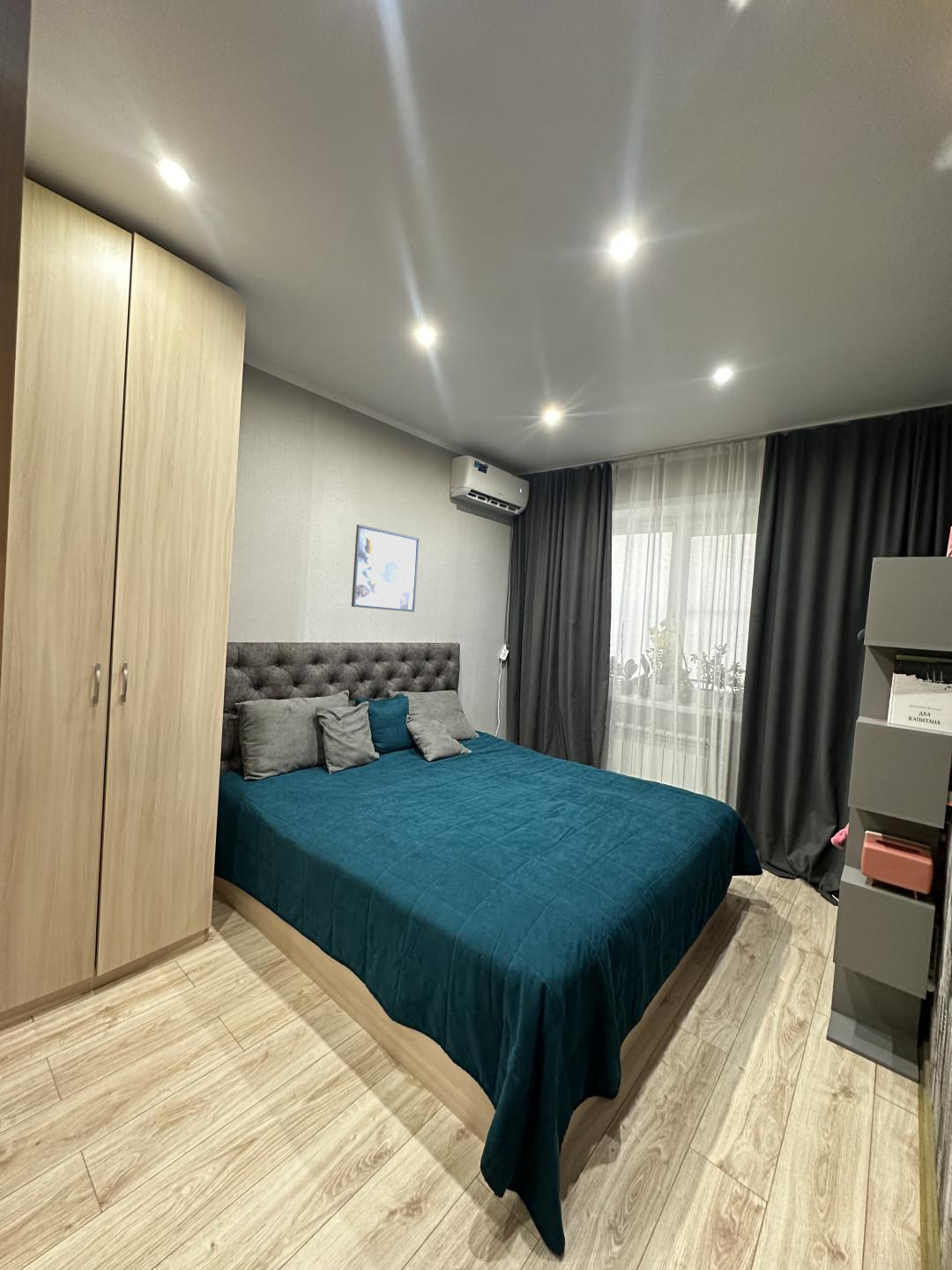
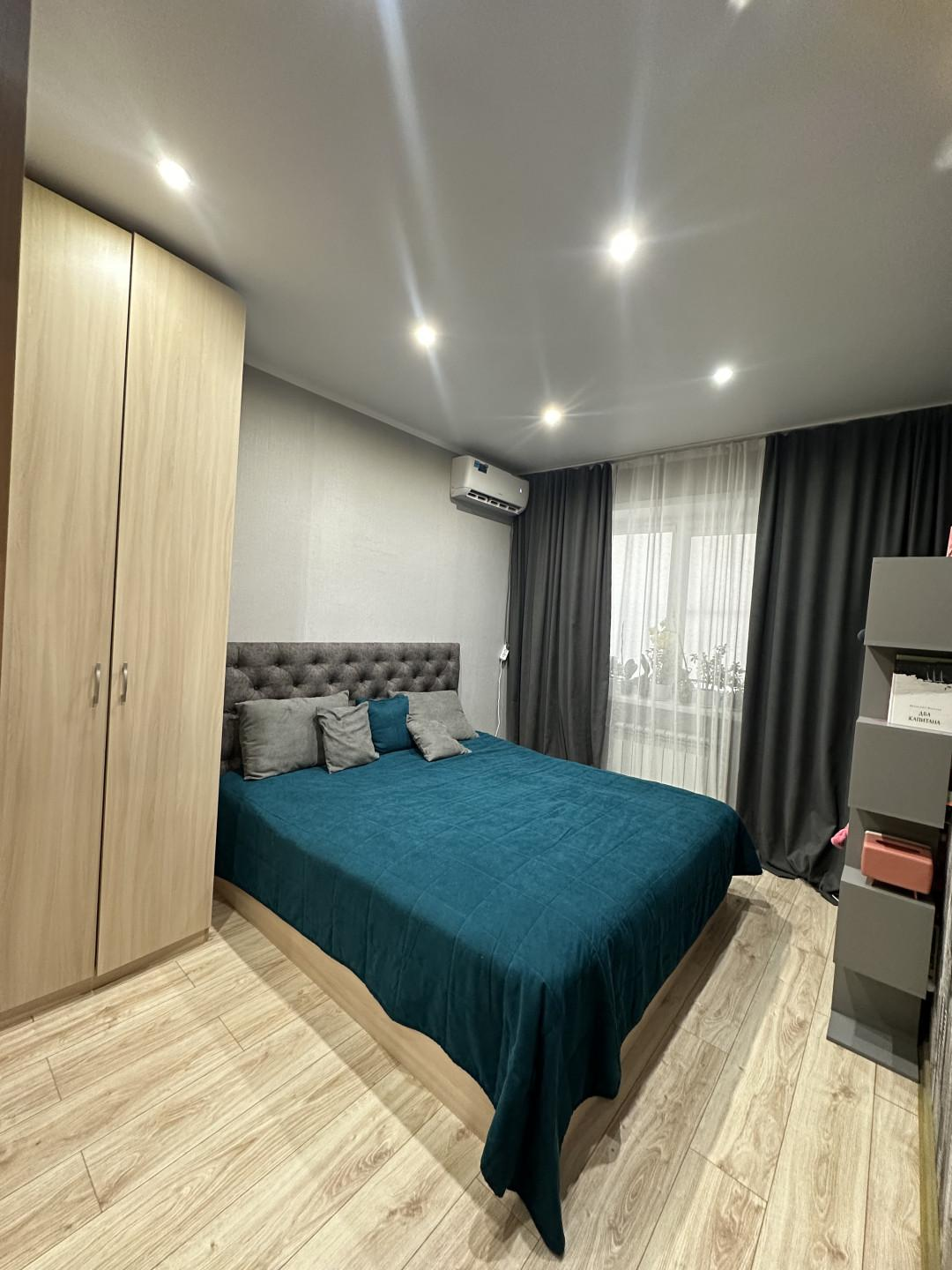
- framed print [351,524,420,613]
